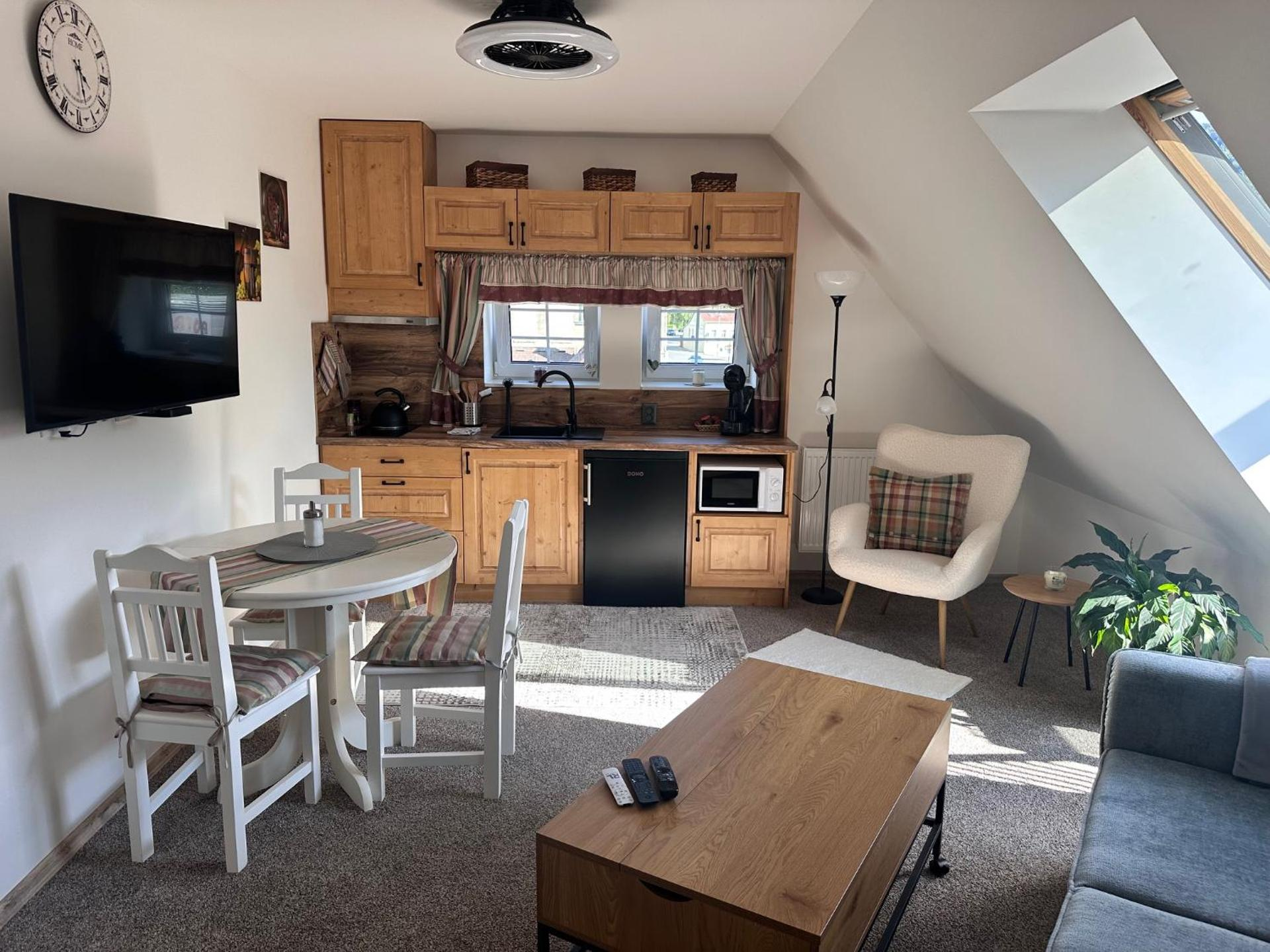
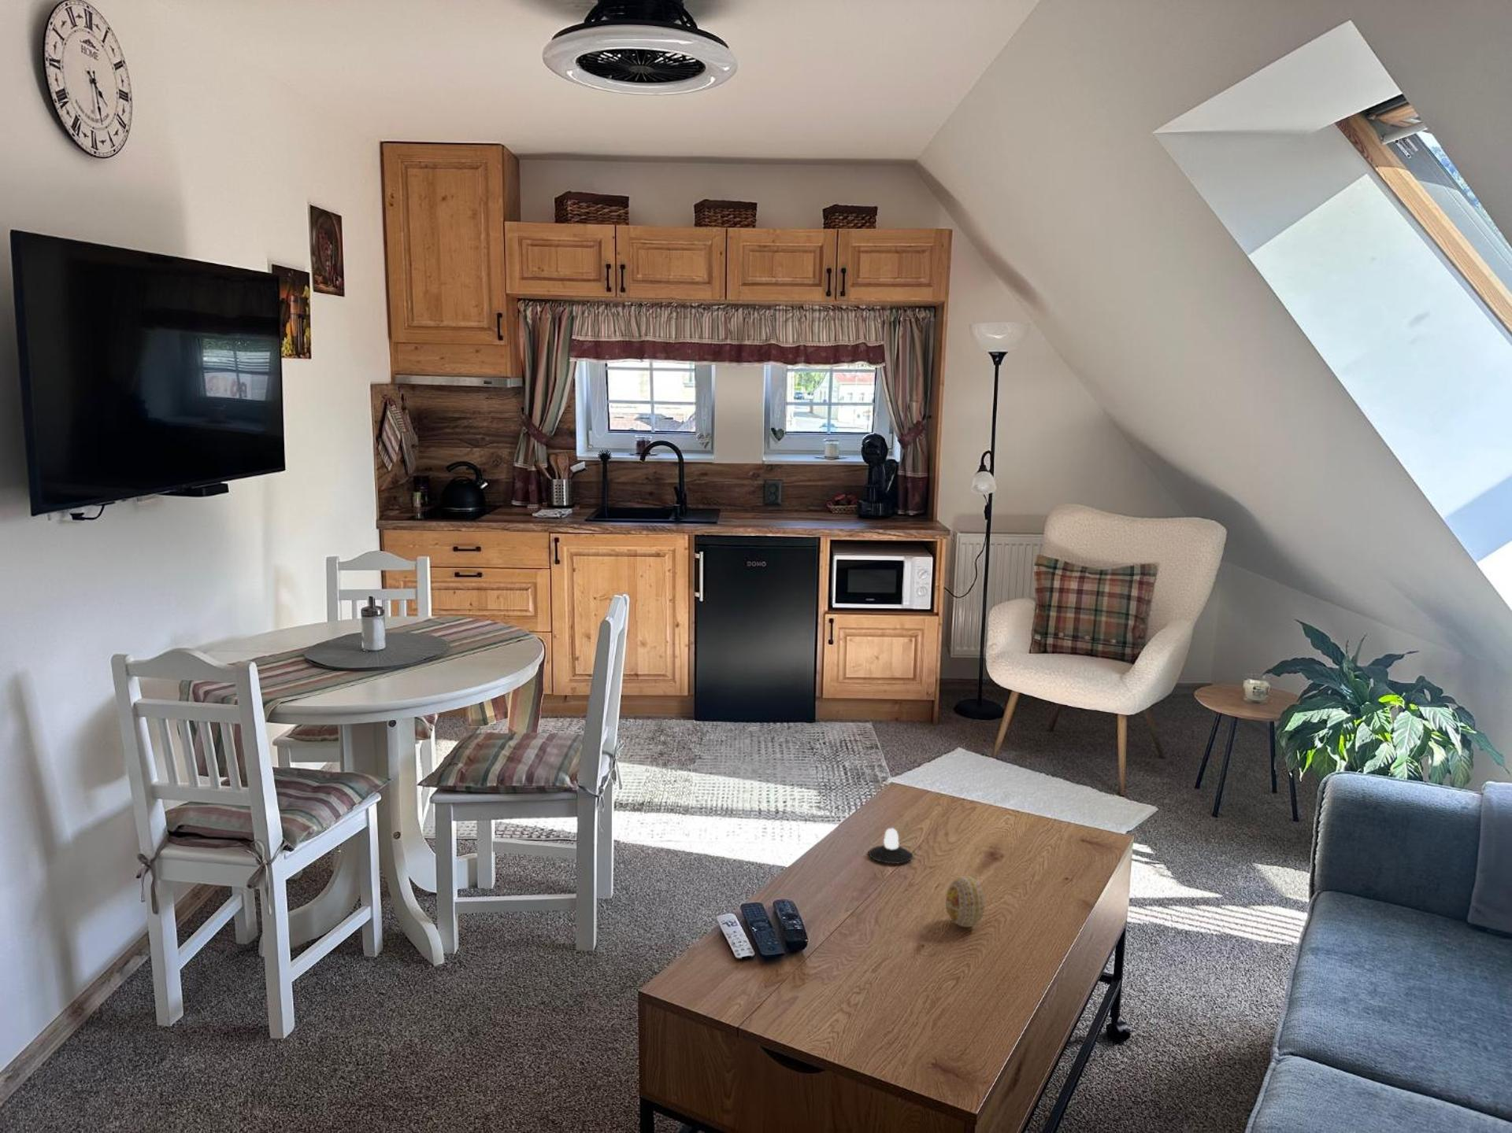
+ candle [867,827,913,865]
+ decorative egg [945,875,986,927]
